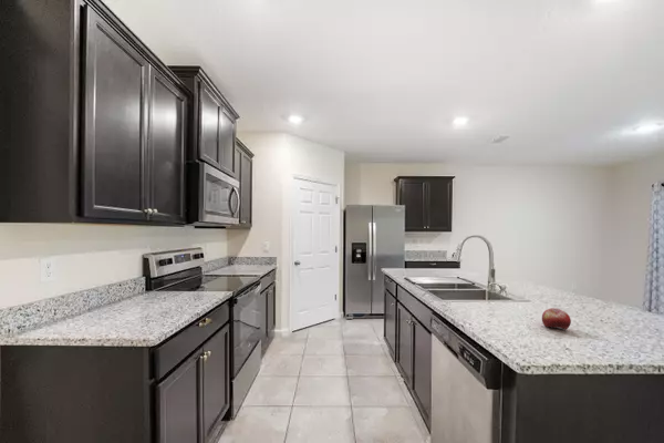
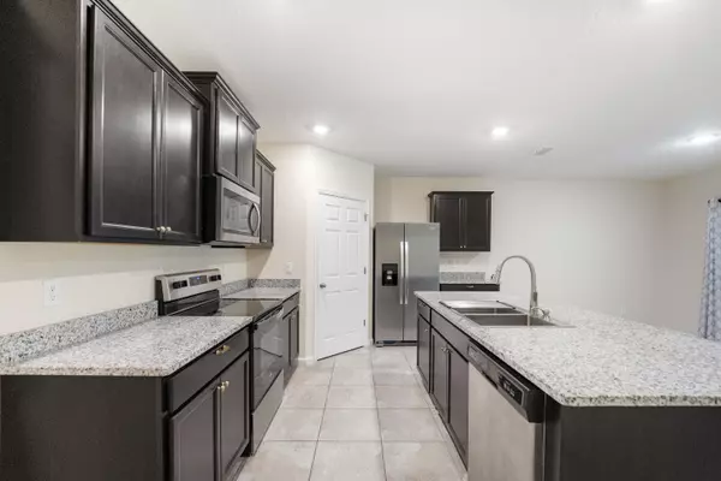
- fruit [541,307,572,330]
